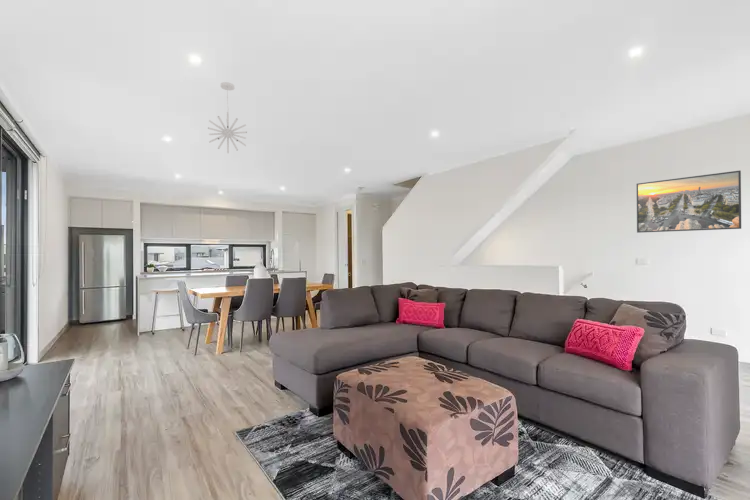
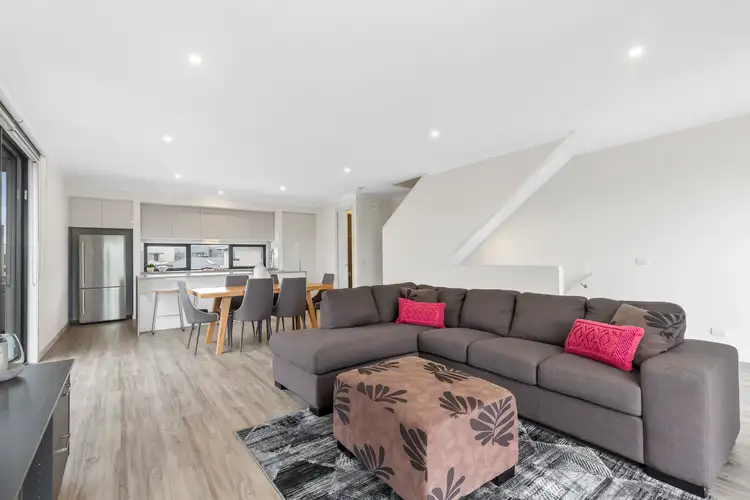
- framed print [636,170,742,234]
- pendant light [207,81,248,154]
